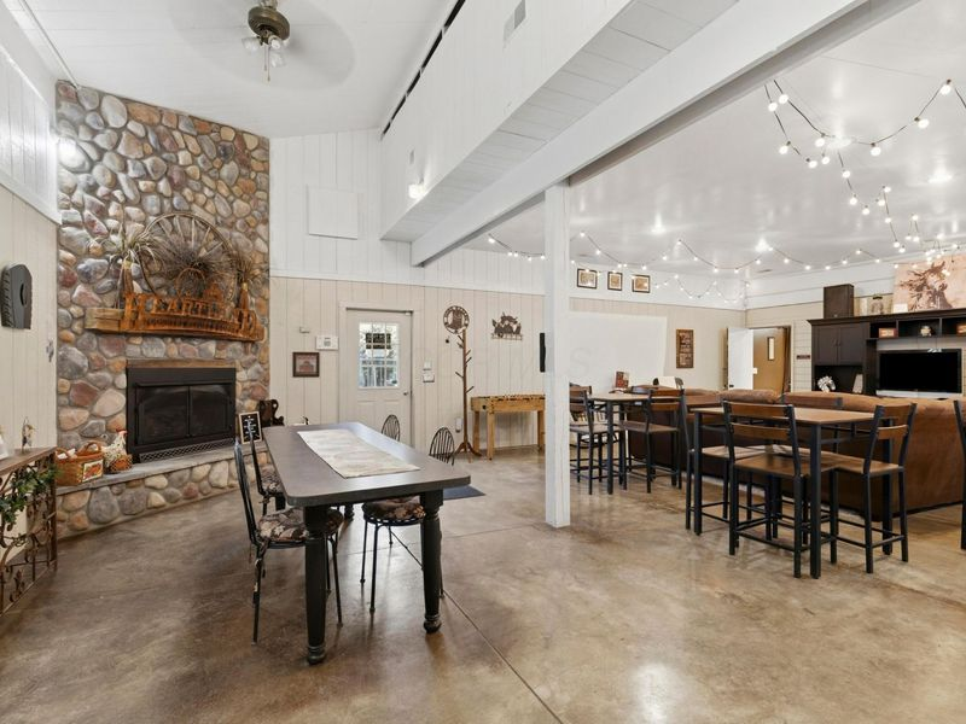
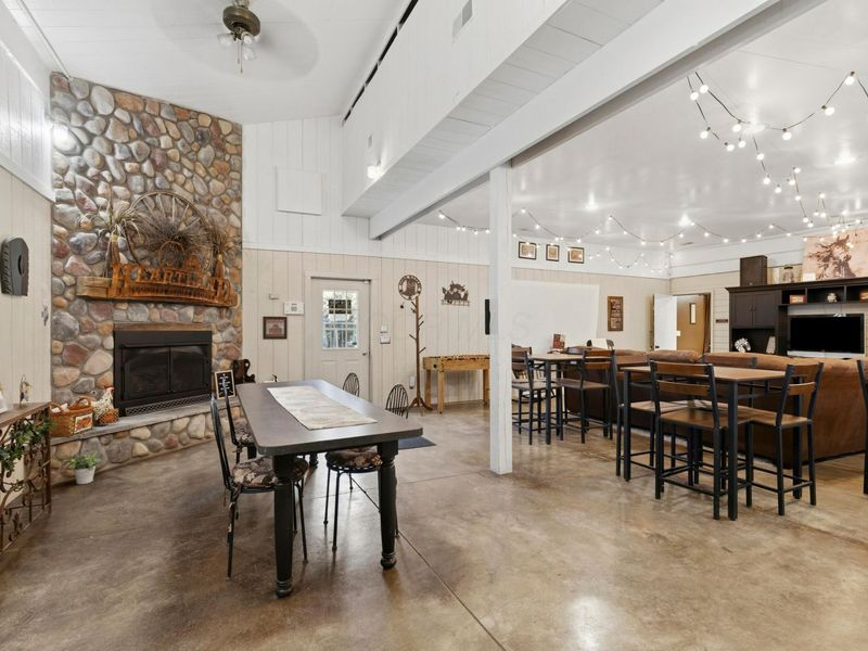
+ potted plant [61,450,102,485]
